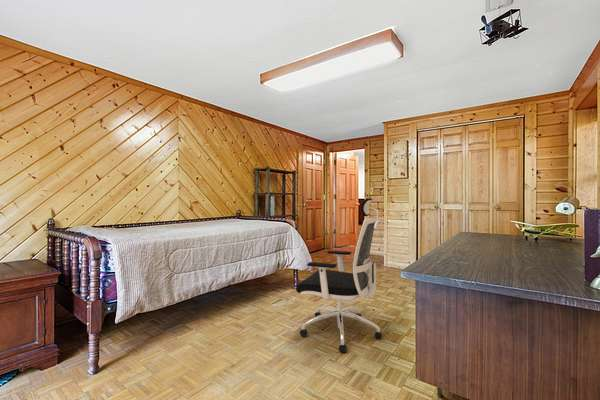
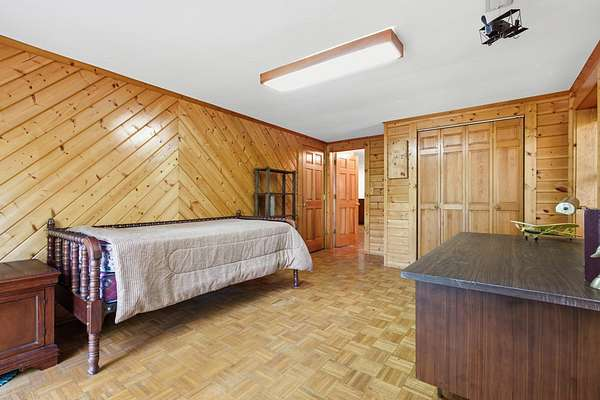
- office chair [295,197,383,354]
